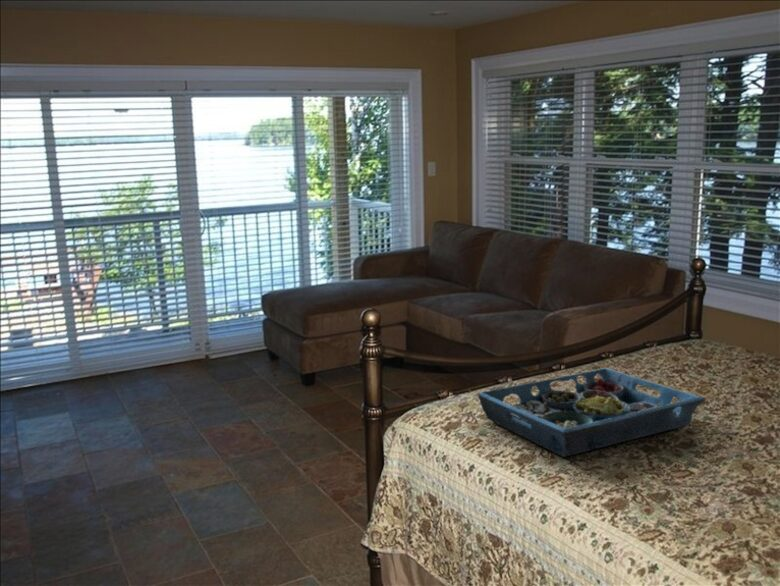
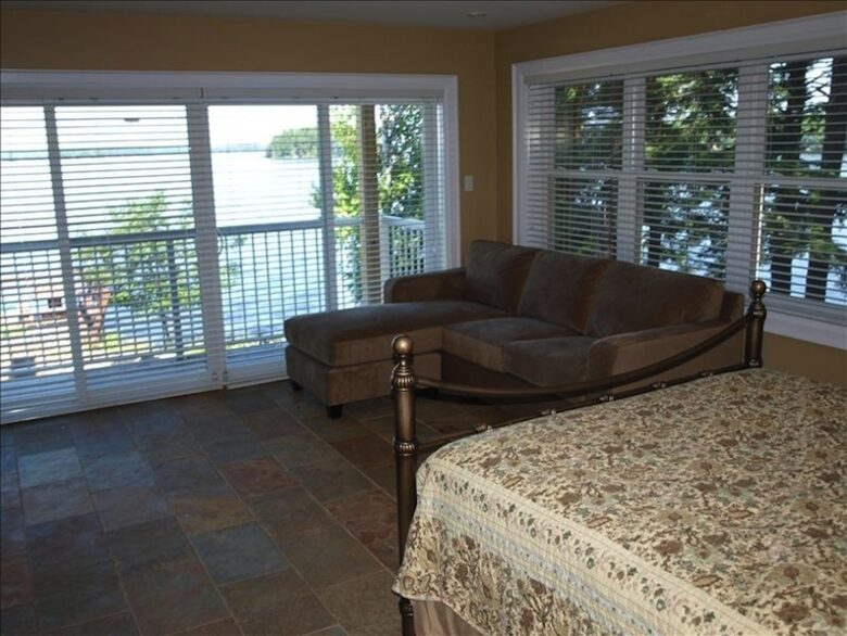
- serving tray [477,367,705,458]
